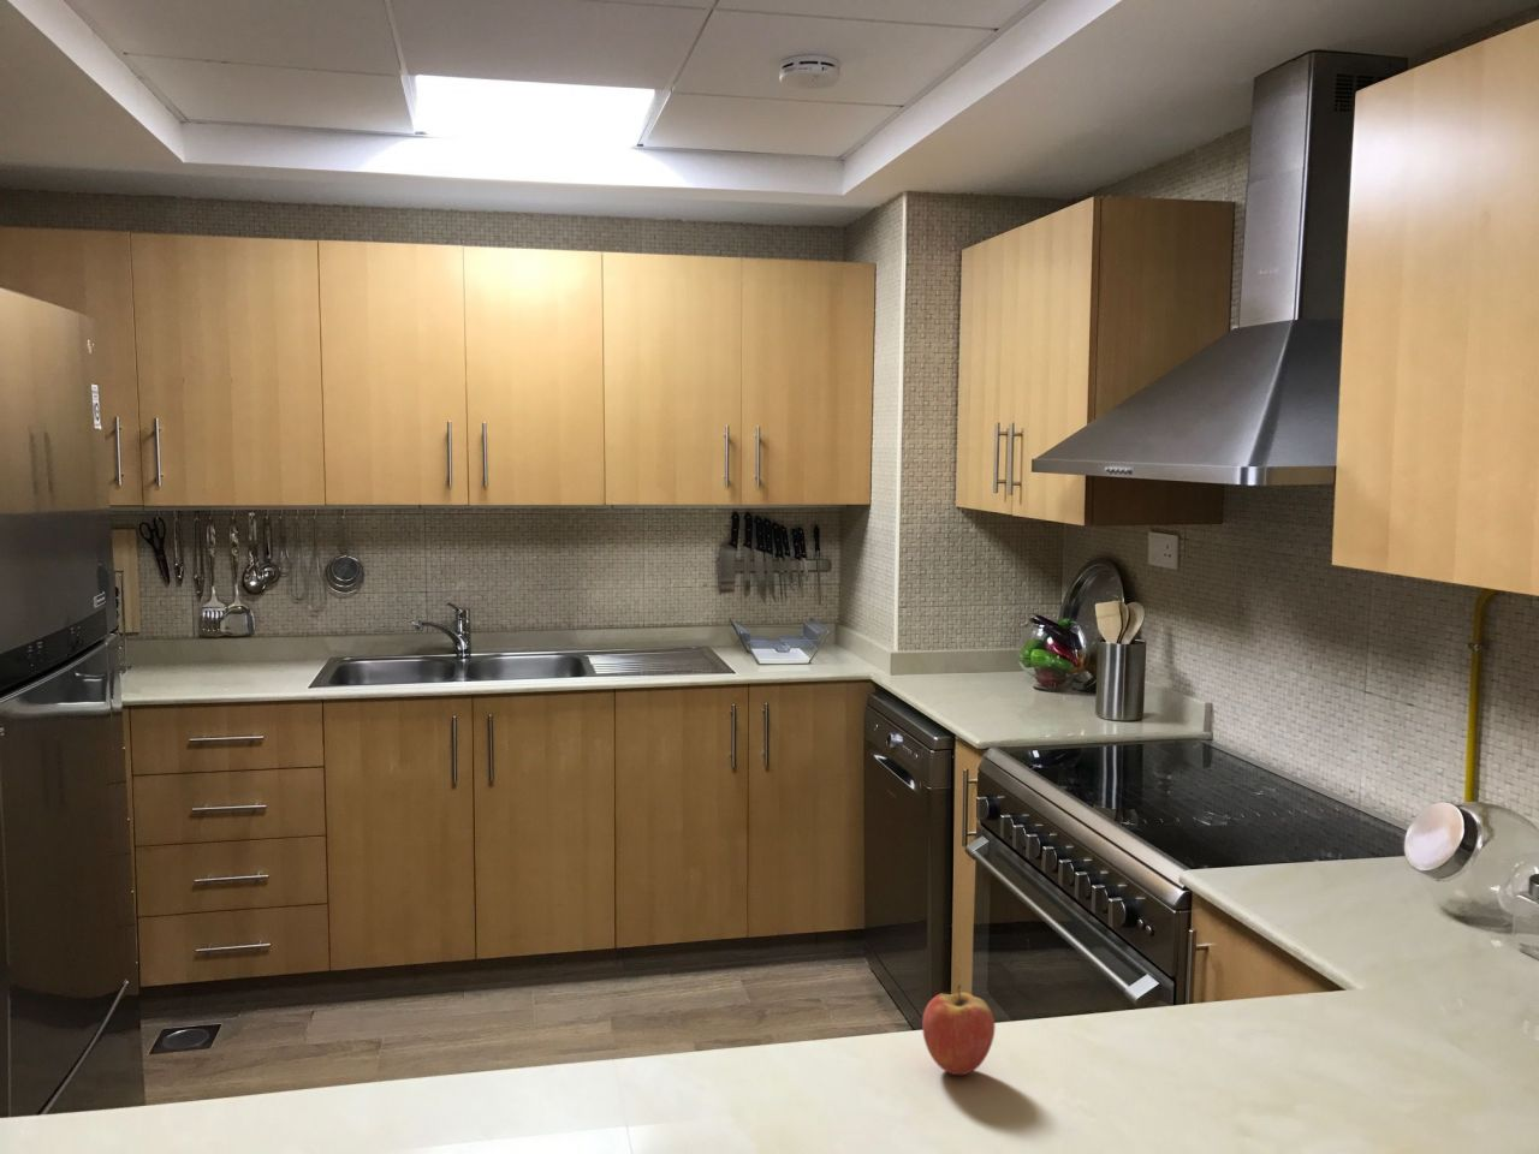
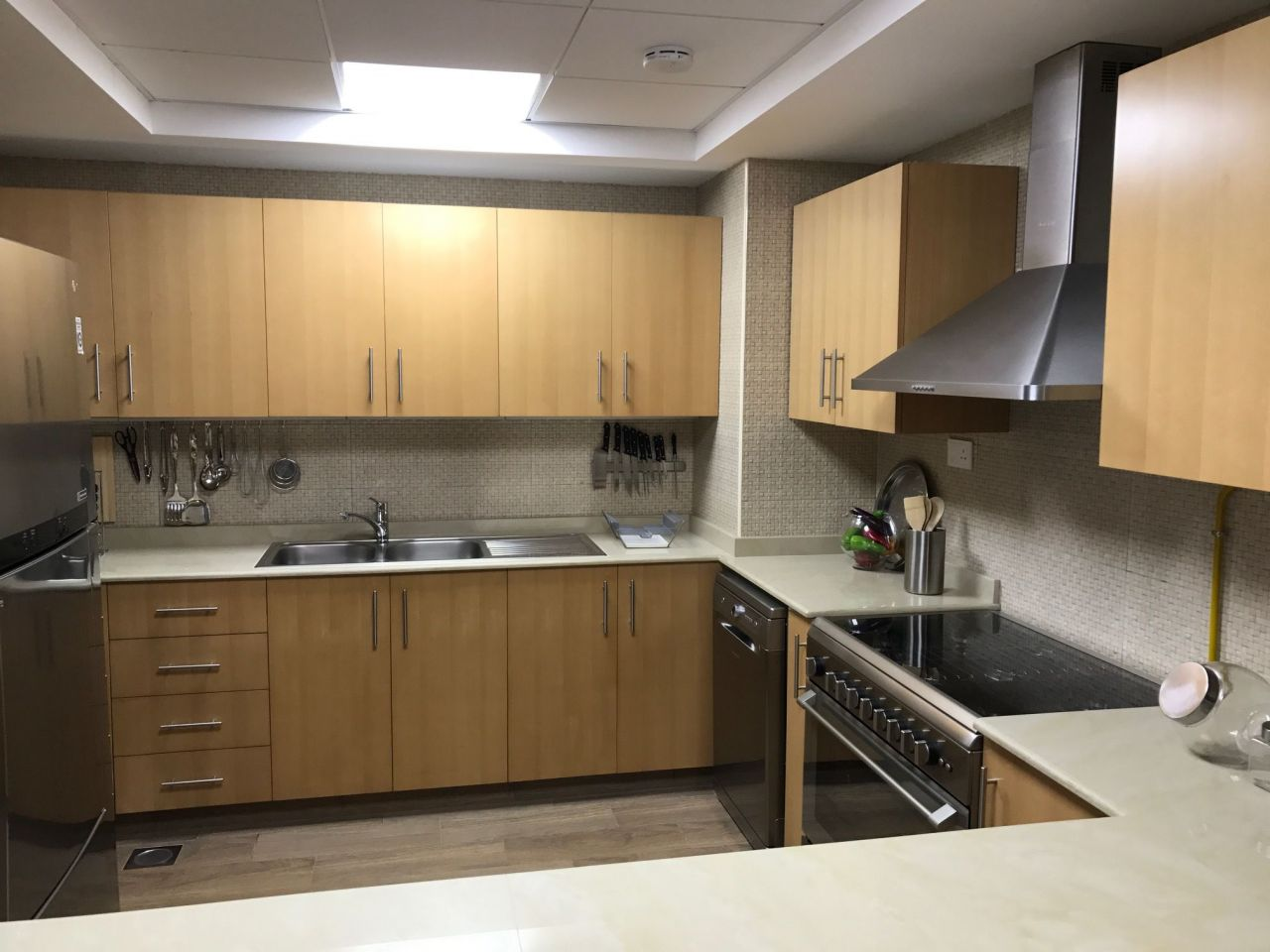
- fruit [921,984,997,1076]
